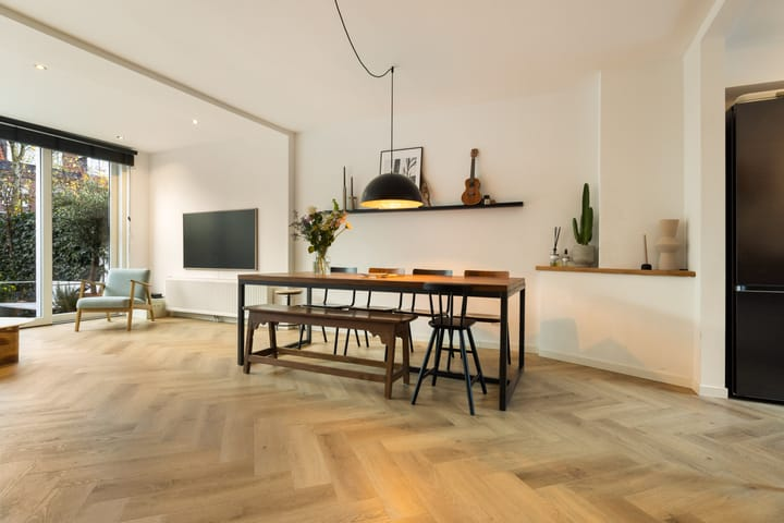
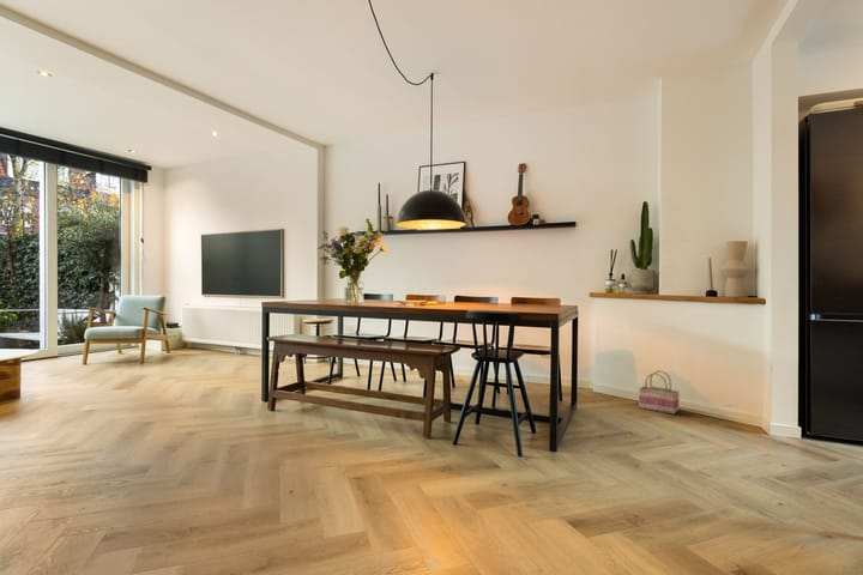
+ basket [638,369,681,416]
